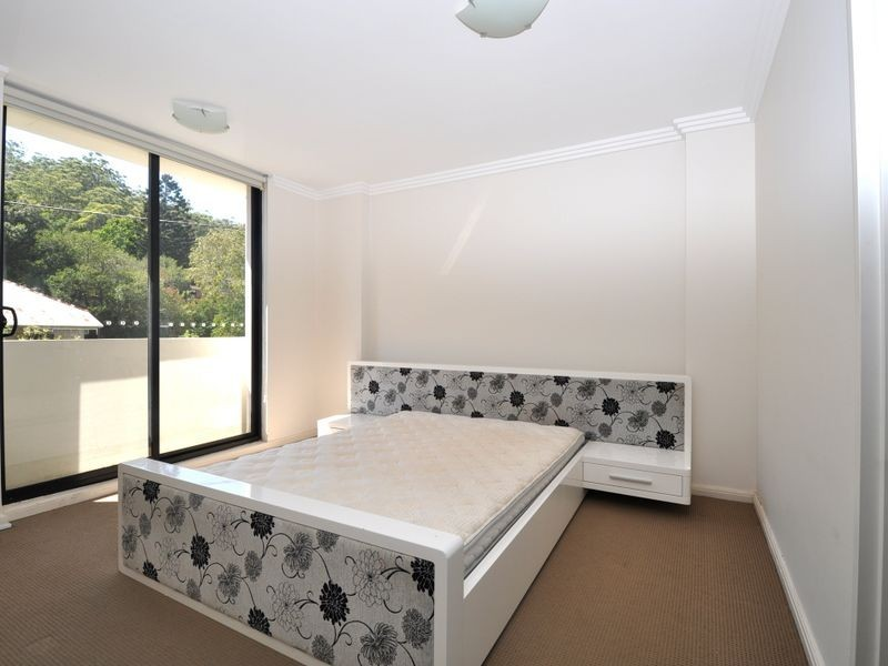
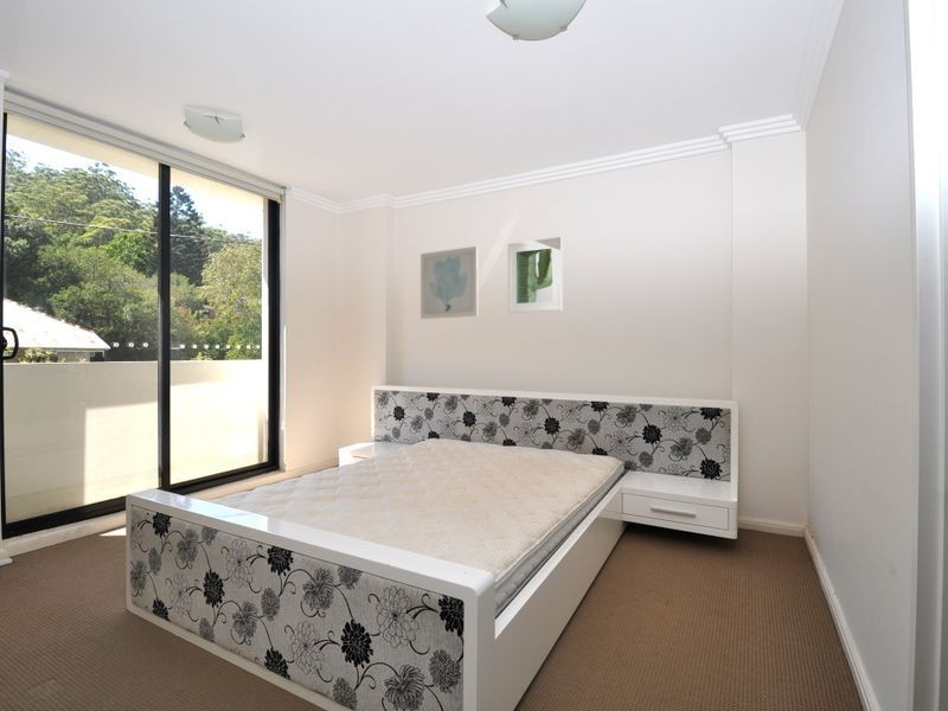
+ wall art [419,245,479,320]
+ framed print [507,236,564,314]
